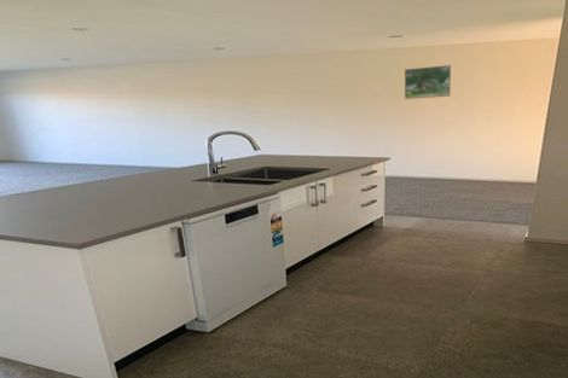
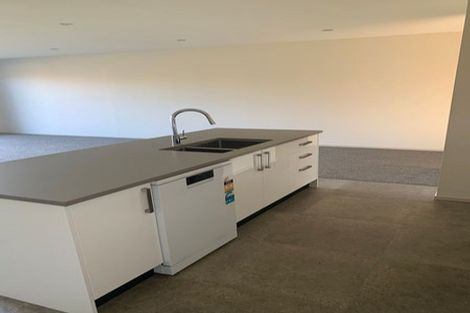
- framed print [404,64,452,100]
